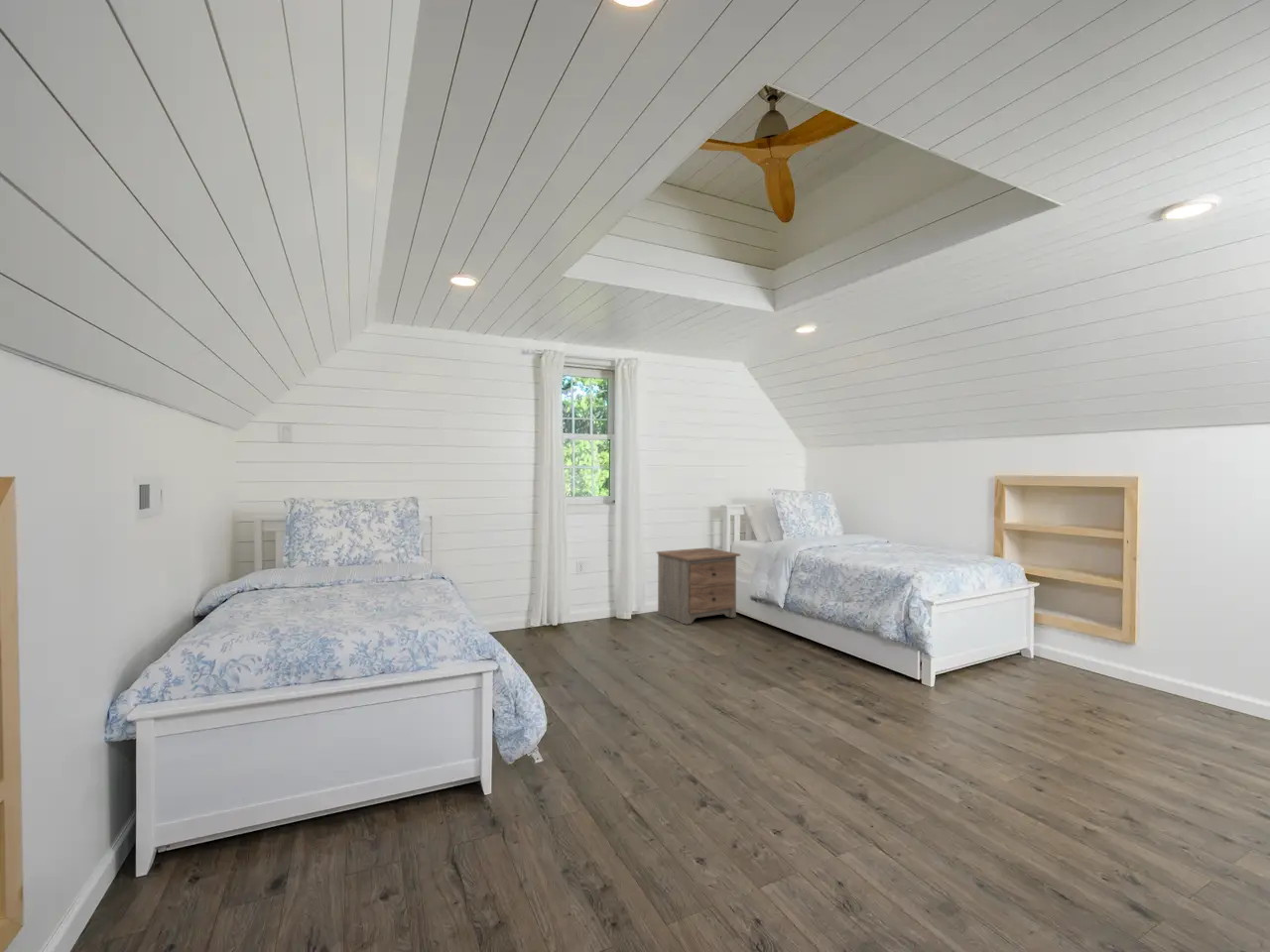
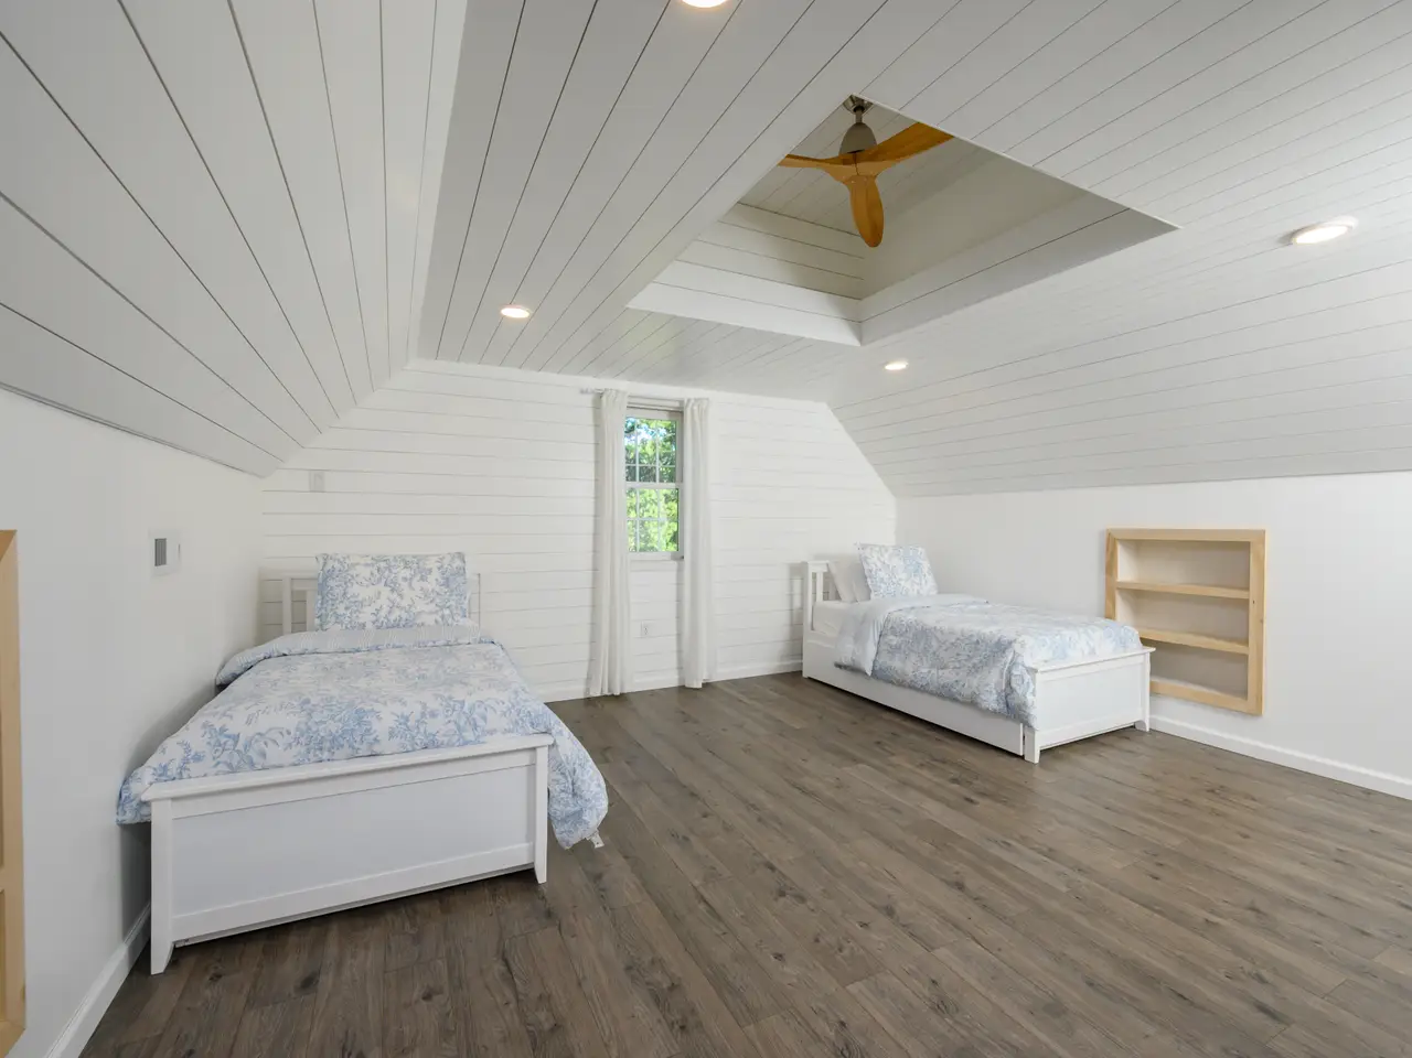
- nightstand [656,546,741,626]
